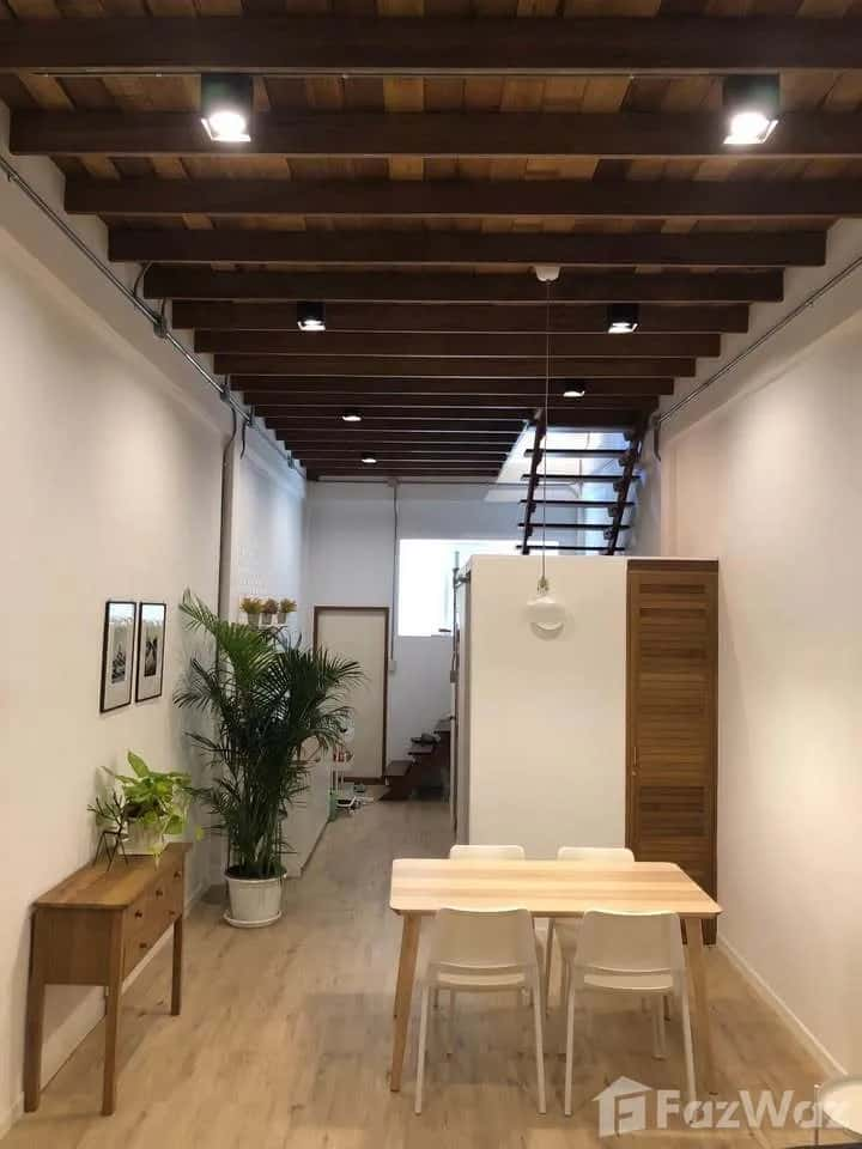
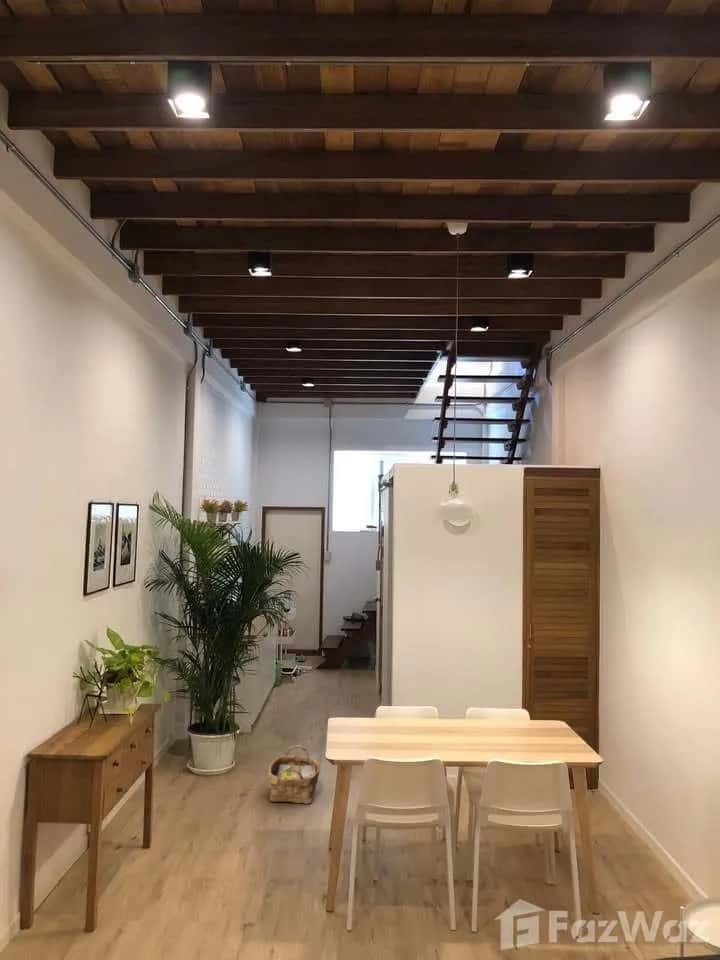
+ woven basket [267,744,321,805]
